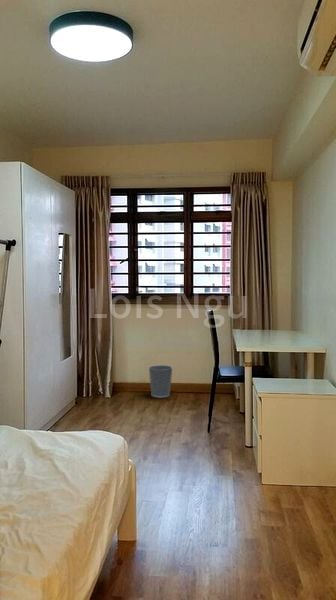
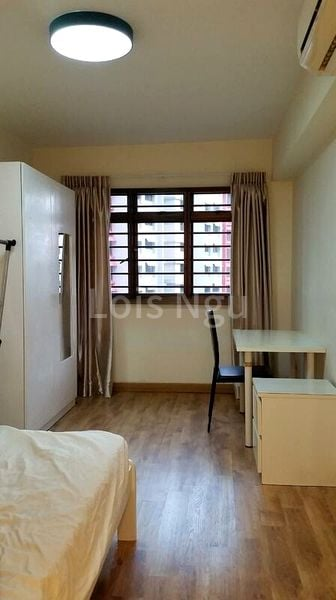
- wastebasket [147,364,174,398]
